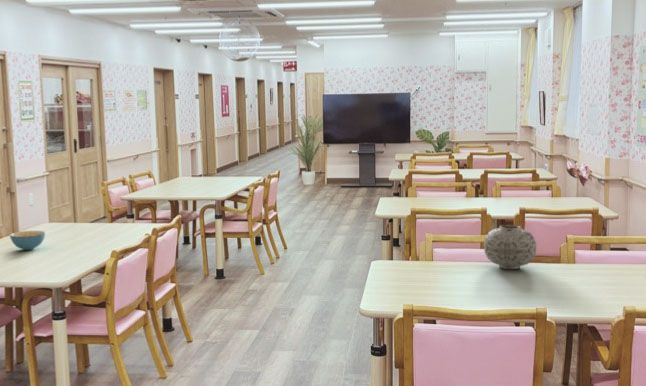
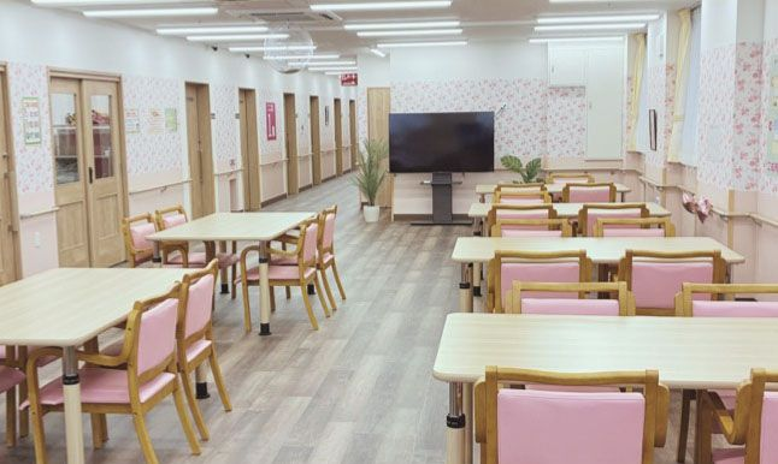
- cereal bowl [9,230,46,251]
- vase [483,224,538,270]
